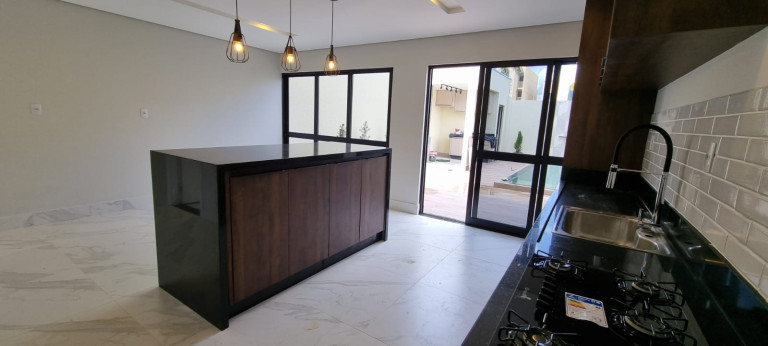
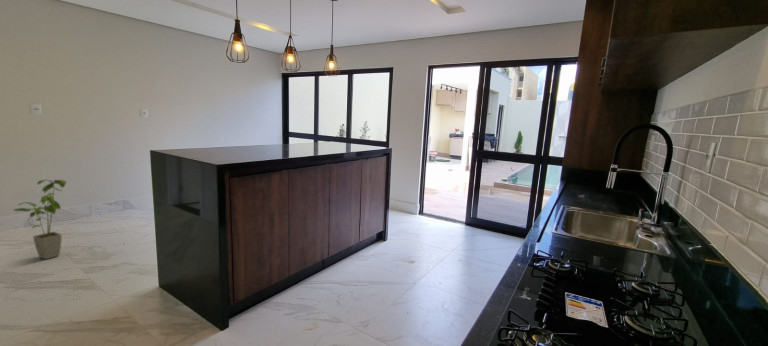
+ house plant [13,179,68,260]
